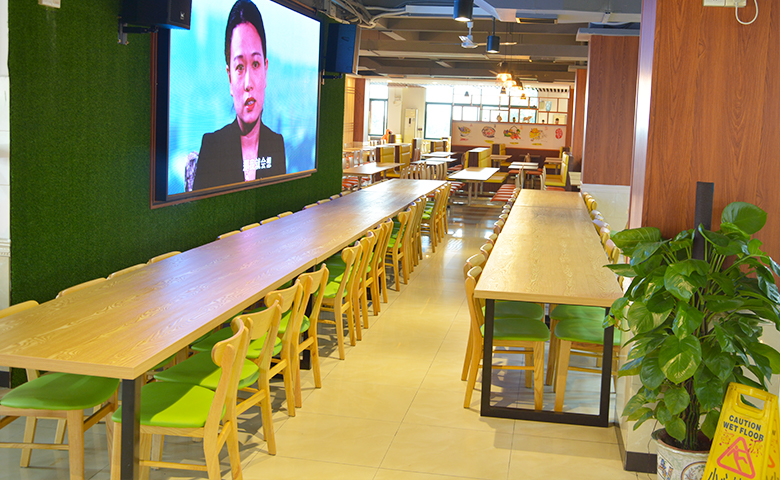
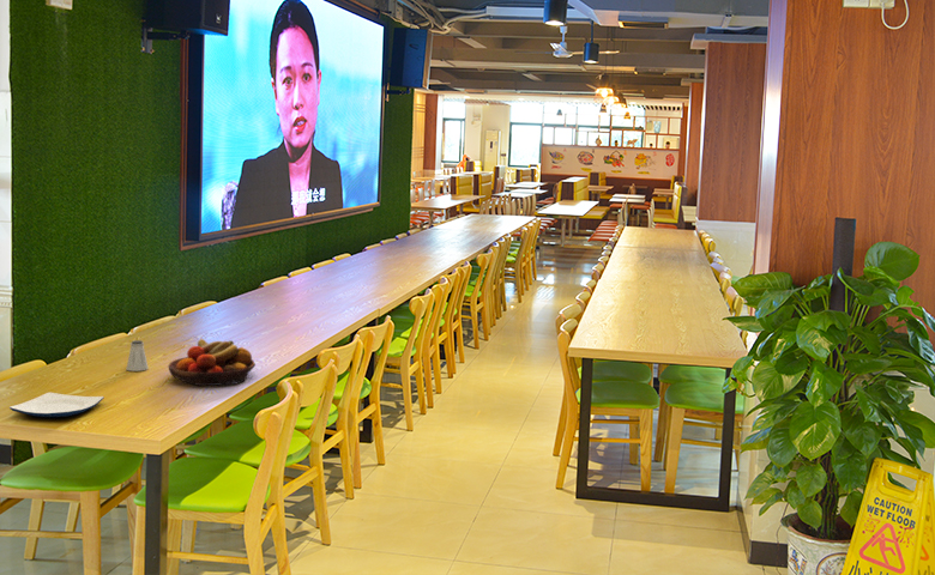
+ saltshaker [126,339,149,373]
+ fruit bowl [168,338,257,387]
+ plate [8,392,105,418]
